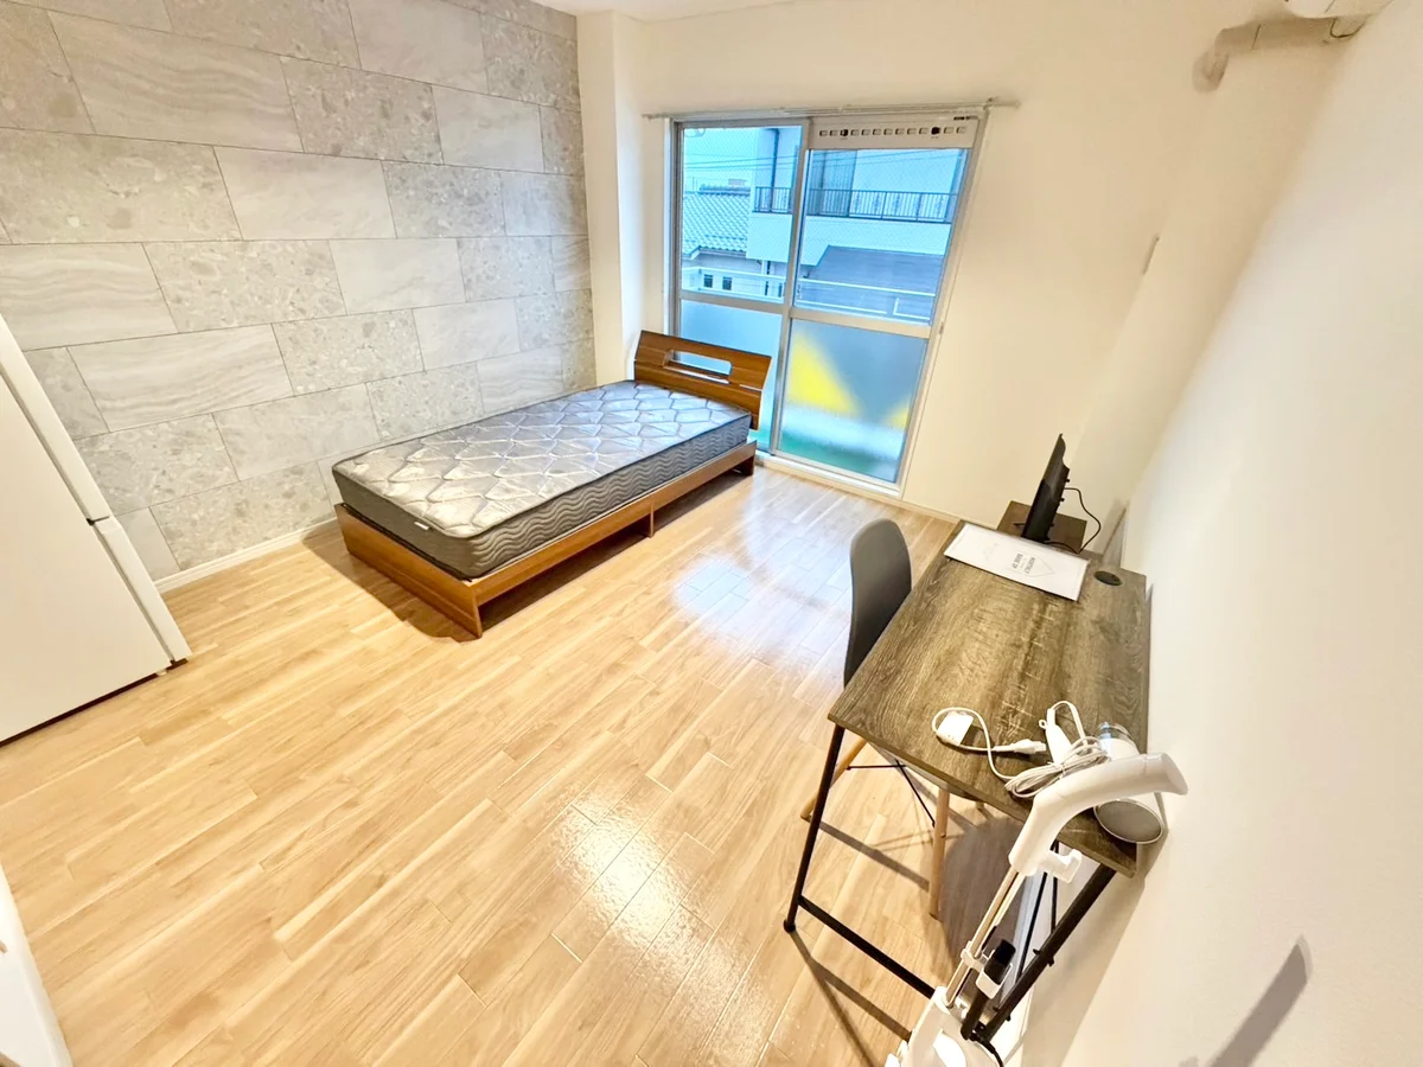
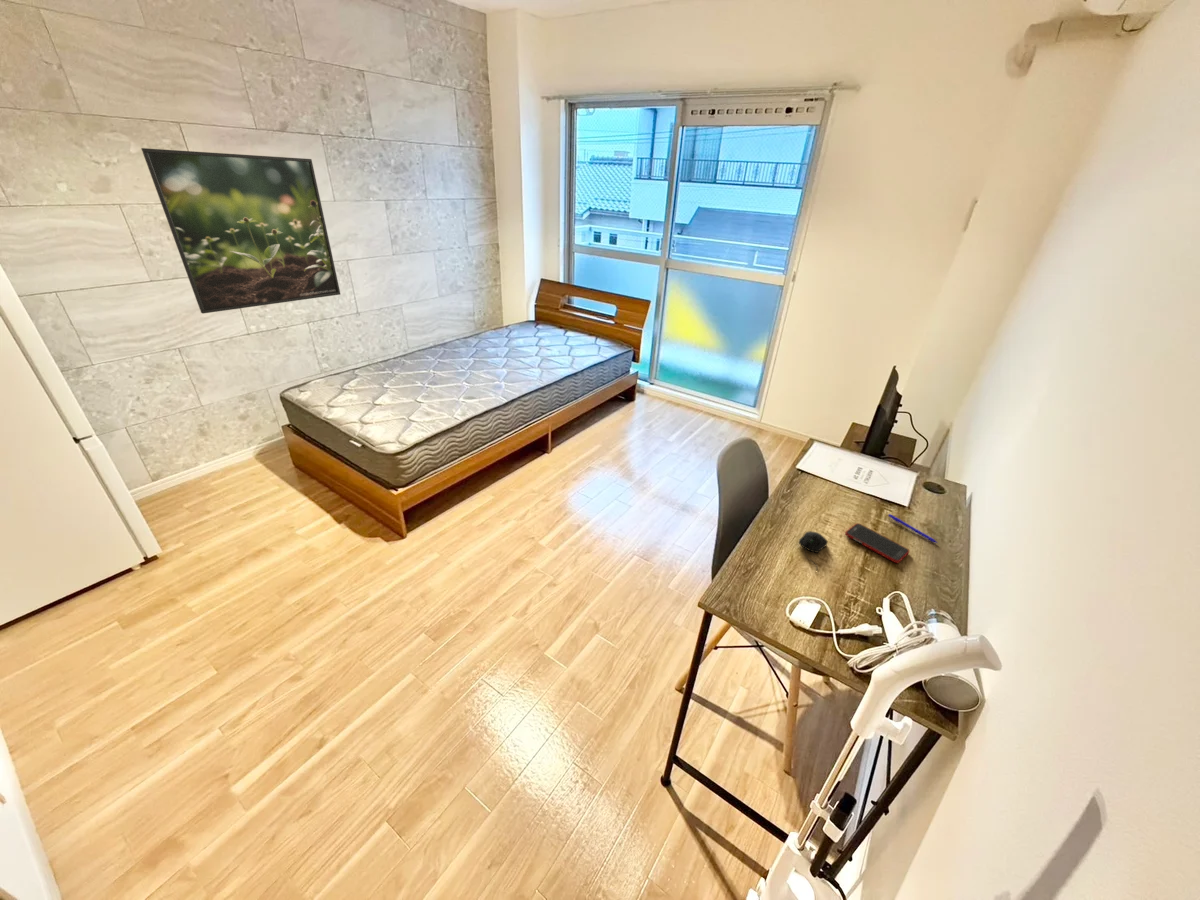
+ cell phone [844,522,910,564]
+ computer mouse [798,530,829,570]
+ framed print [140,147,341,315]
+ pen [887,513,938,544]
